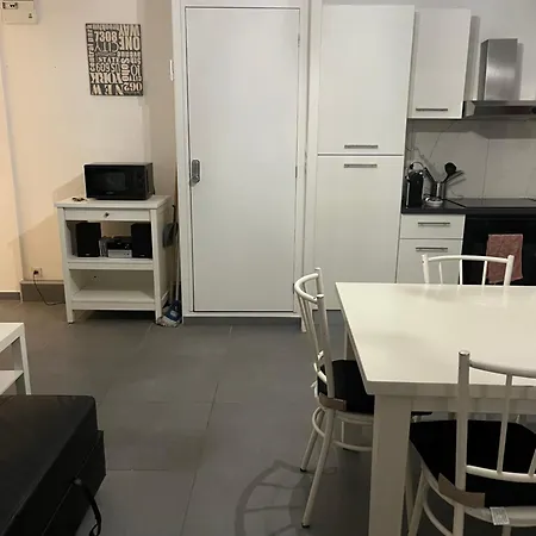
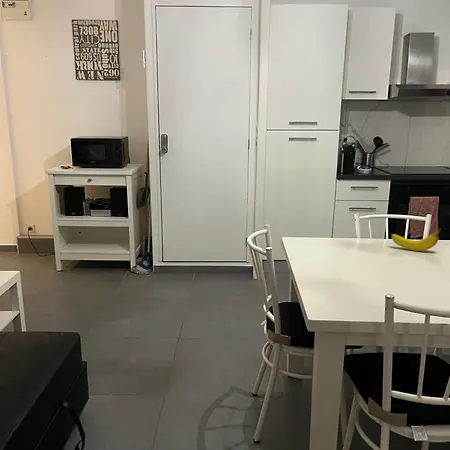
+ fruit [390,227,442,252]
